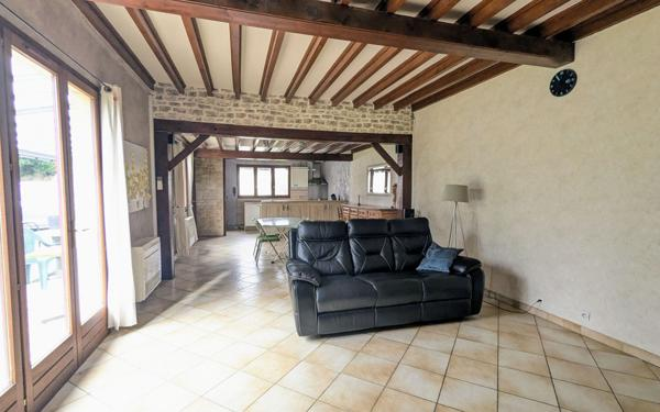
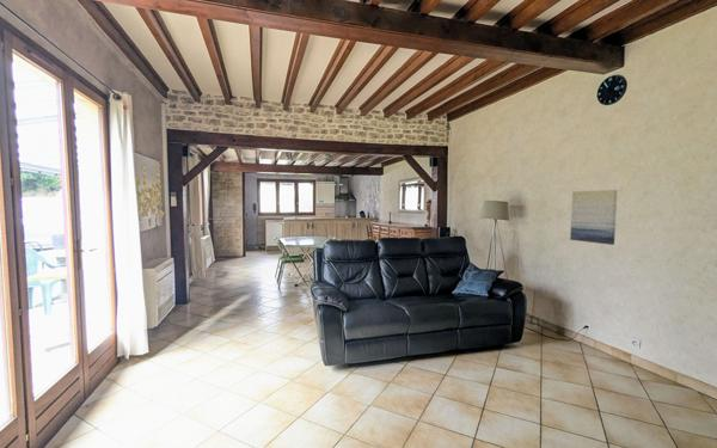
+ wall art [569,189,618,246]
